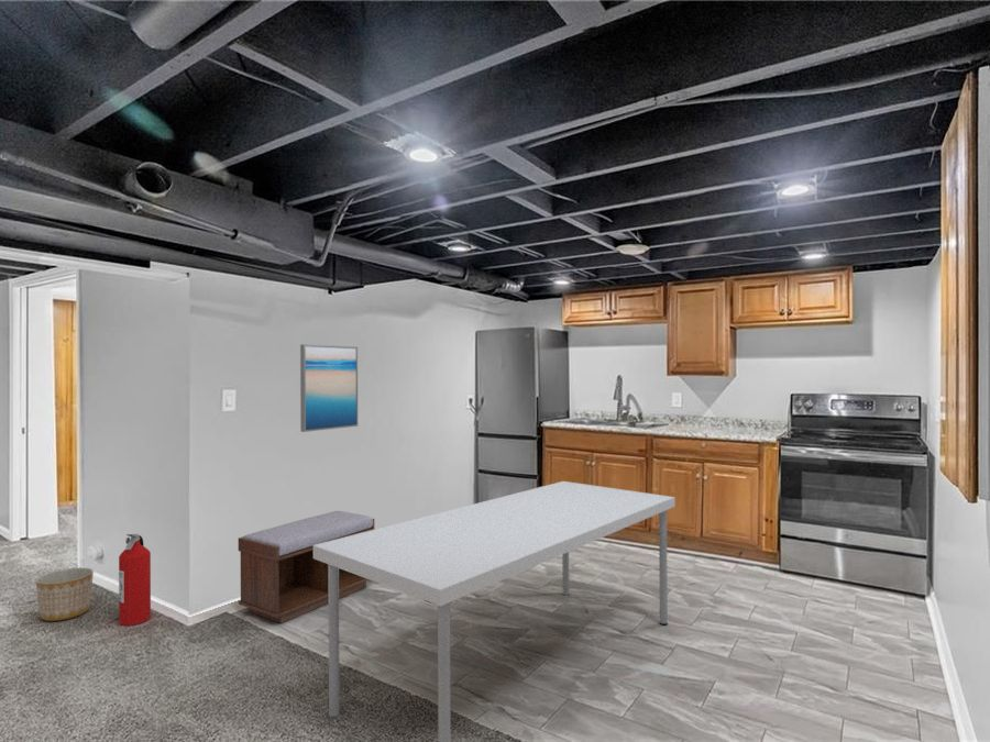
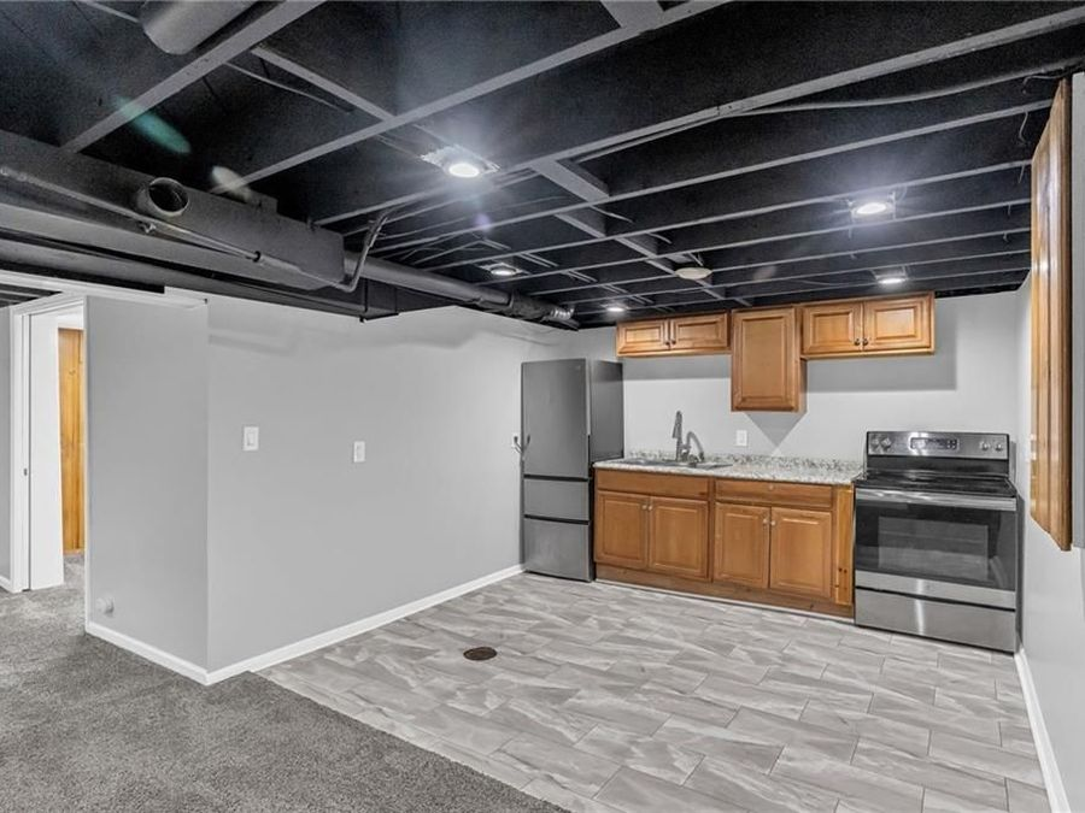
- dining table [314,480,676,742]
- wall art [299,343,359,433]
- fire extinguisher [118,533,152,627]
- bench [238,510,375,624]
- planter [35,566,95,622]
